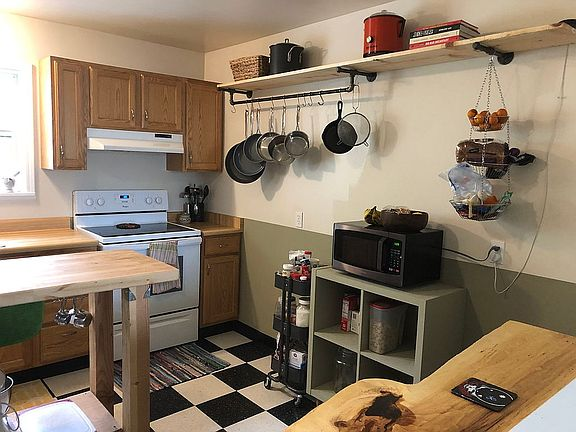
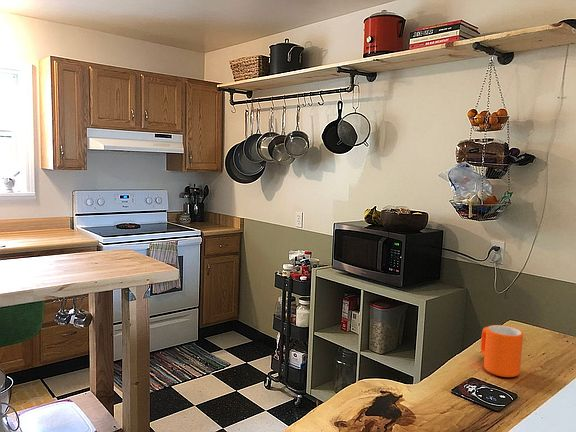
+ mug [480,324,524,378]
